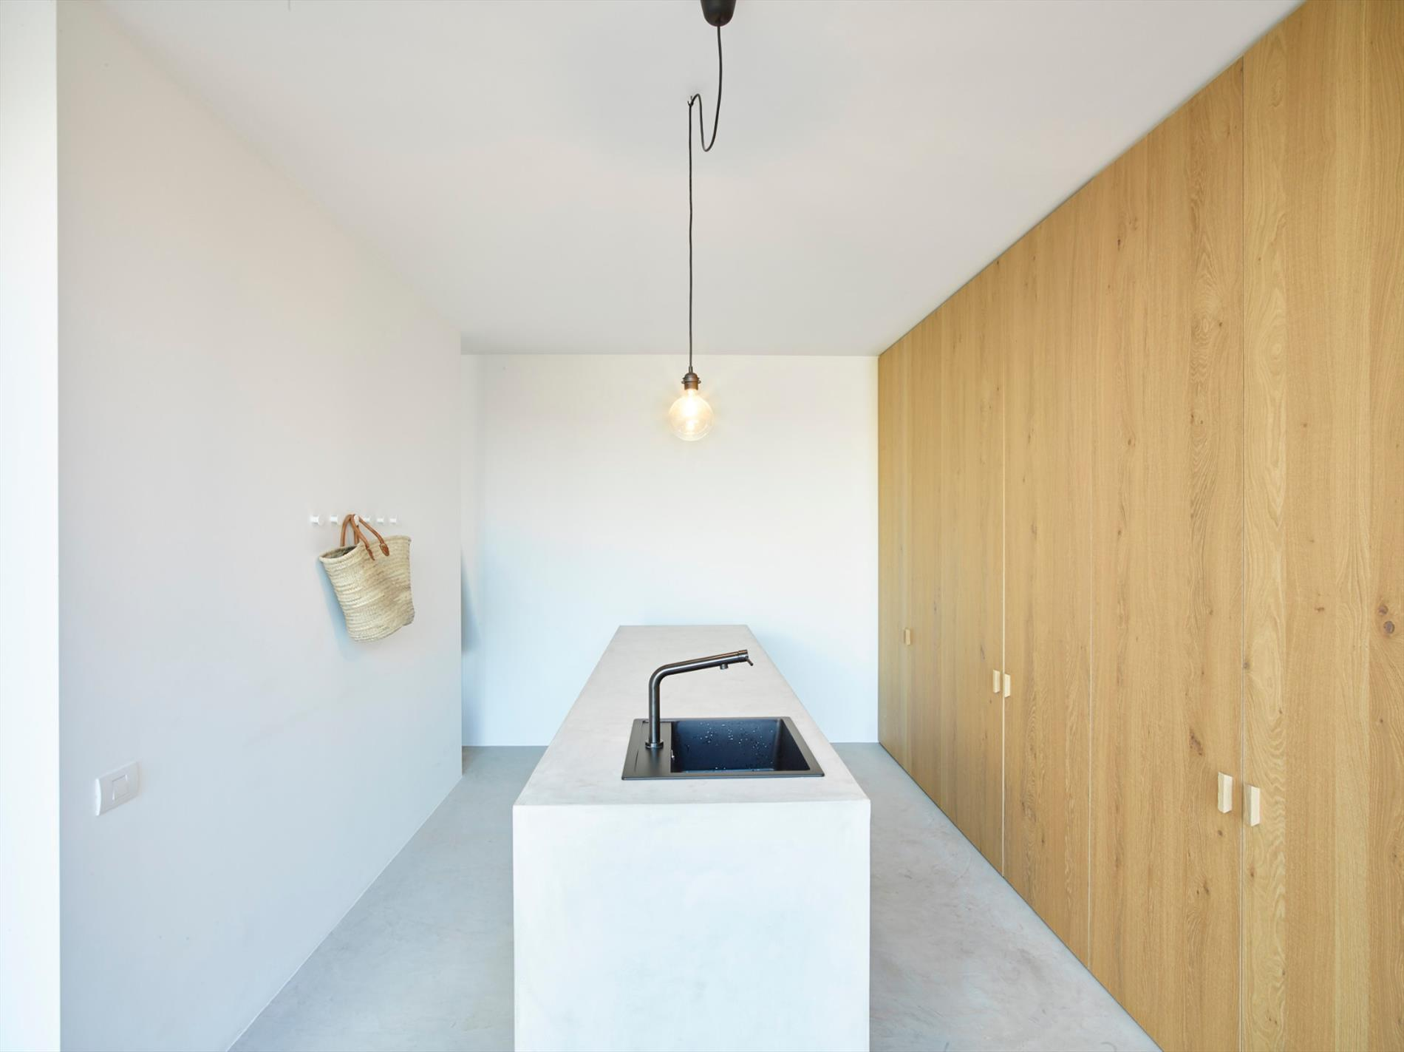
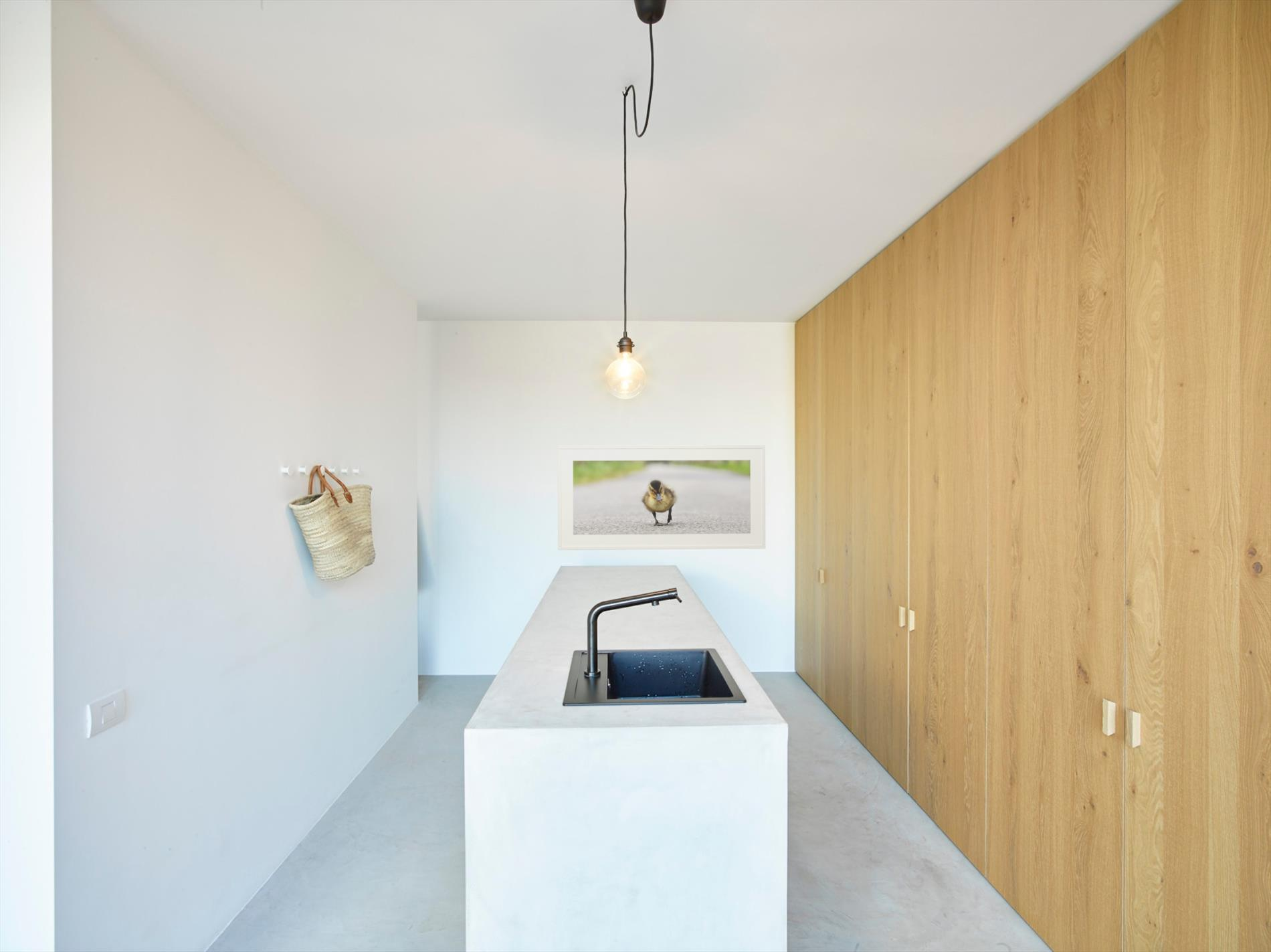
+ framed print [557,444,766,551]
